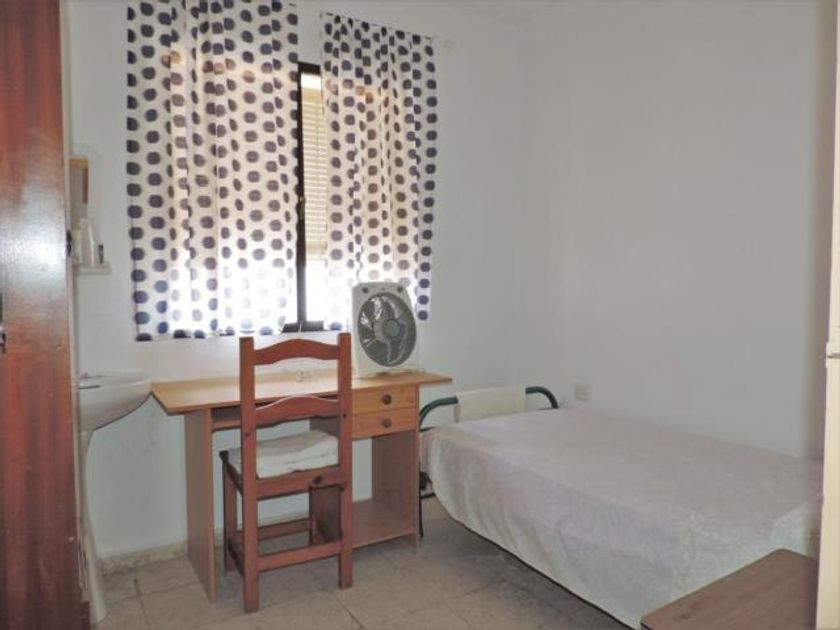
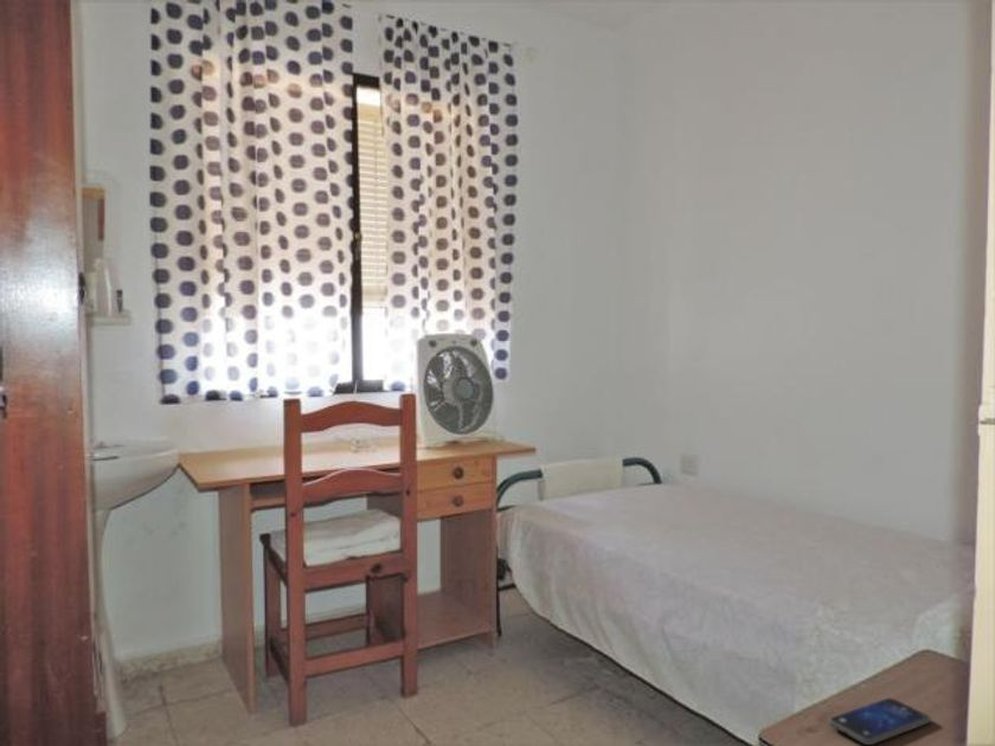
+ smartphone [827,697,932,746]
